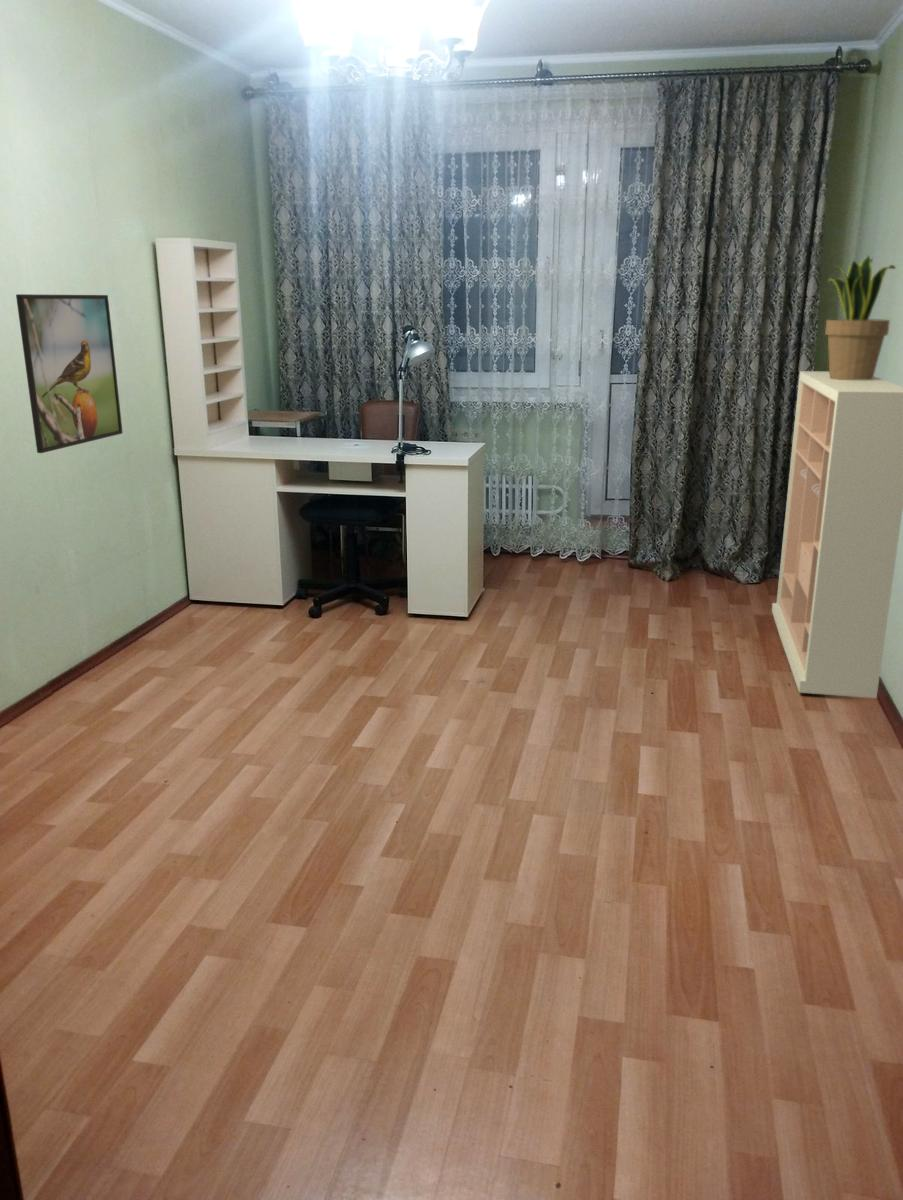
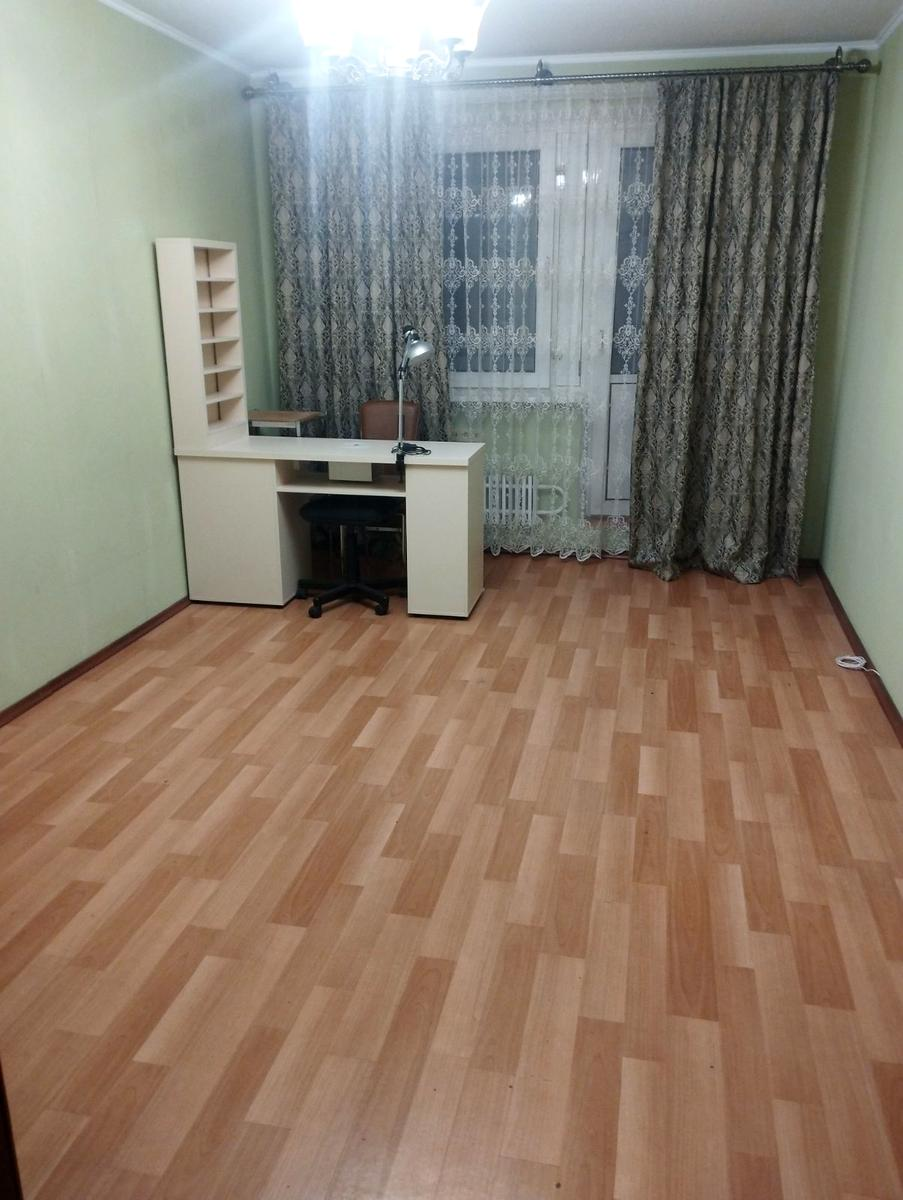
- potted plant [824,254,897,380]
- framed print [15,293,124,454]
- shelving unit [771,370,903,699]
